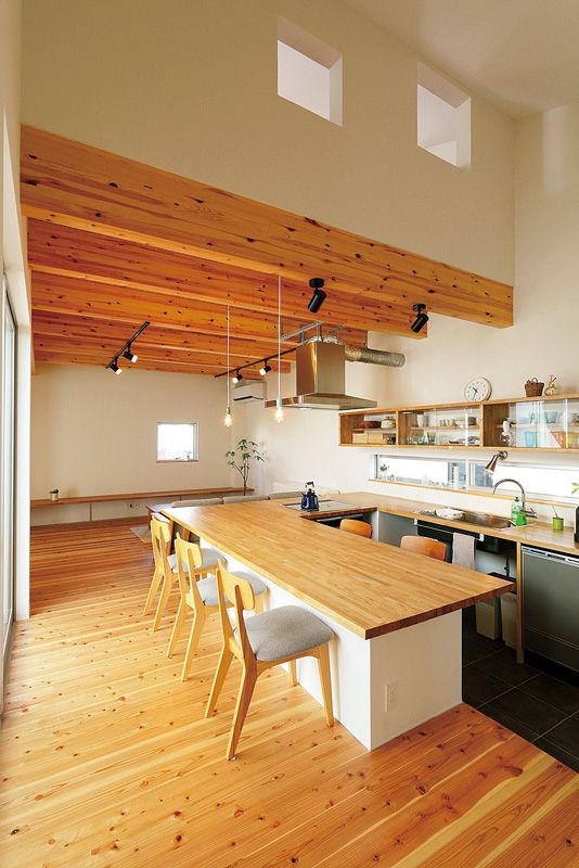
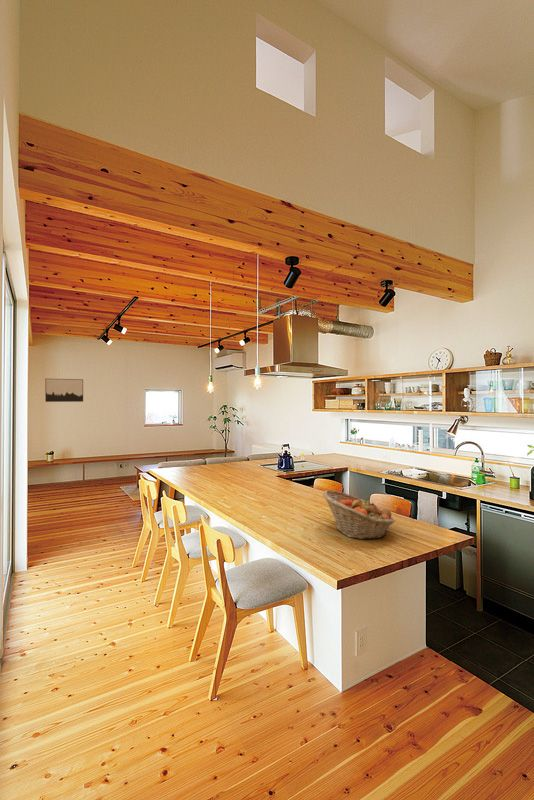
+ wall art [44,378,84,403]
+ fruit basket [322,489,396,540]
